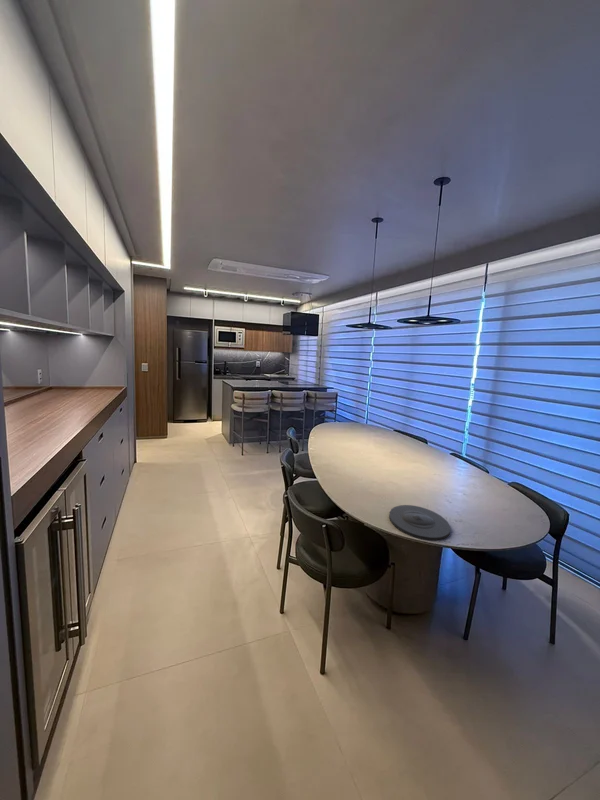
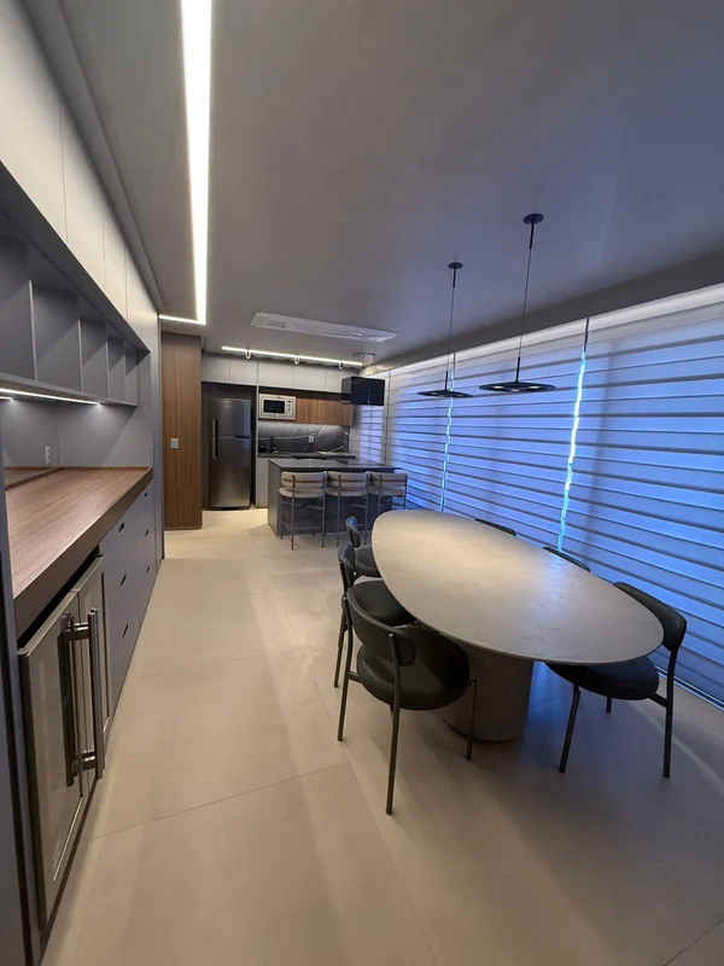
- plate [388,504,451,542]
